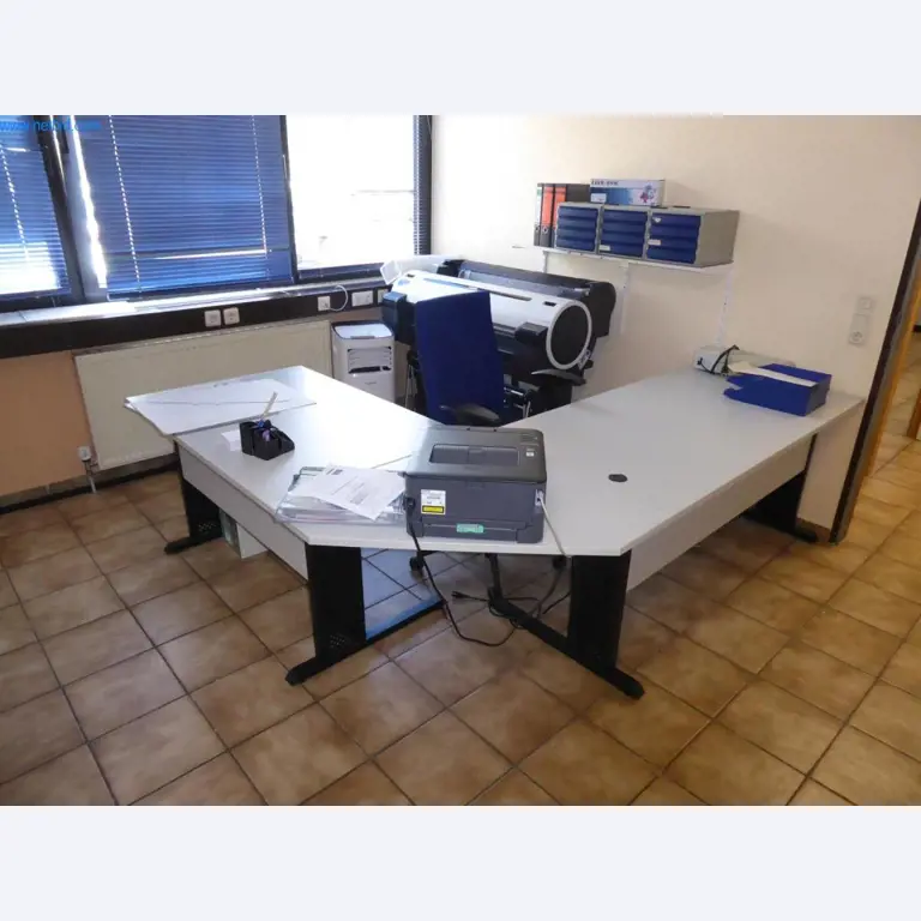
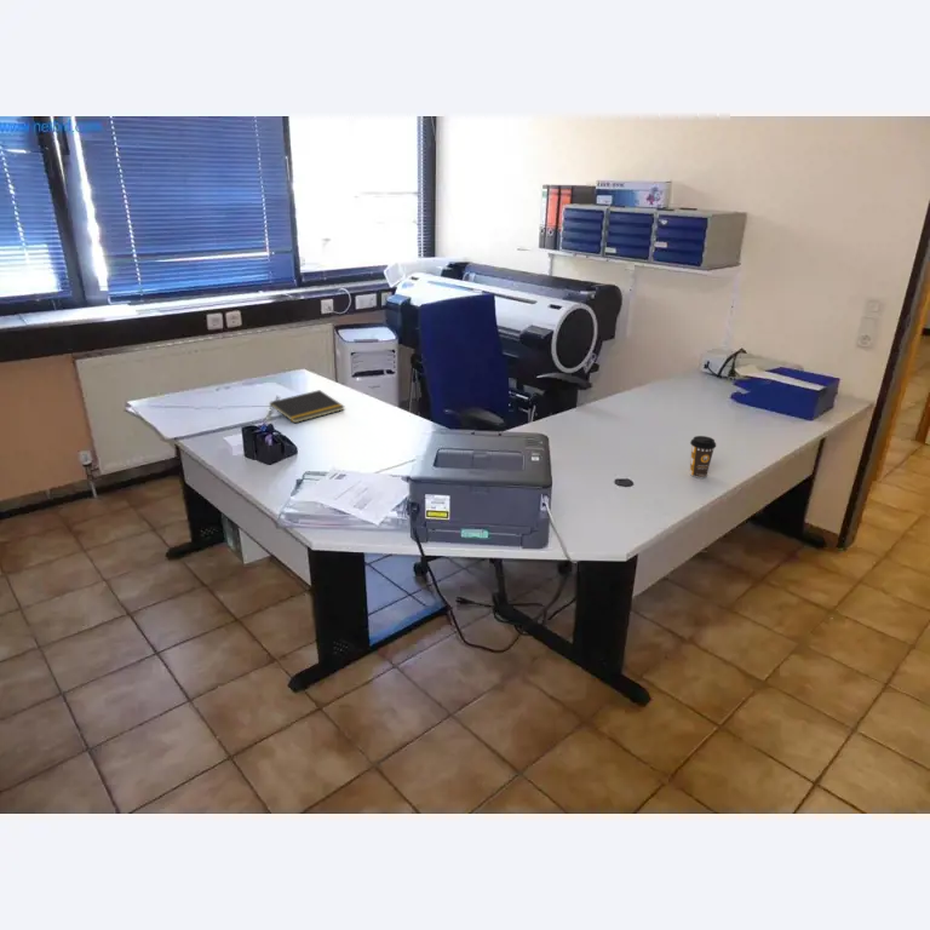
+ coffee cup [689,435,717,478]
+ notepad [268,389,345,424]
